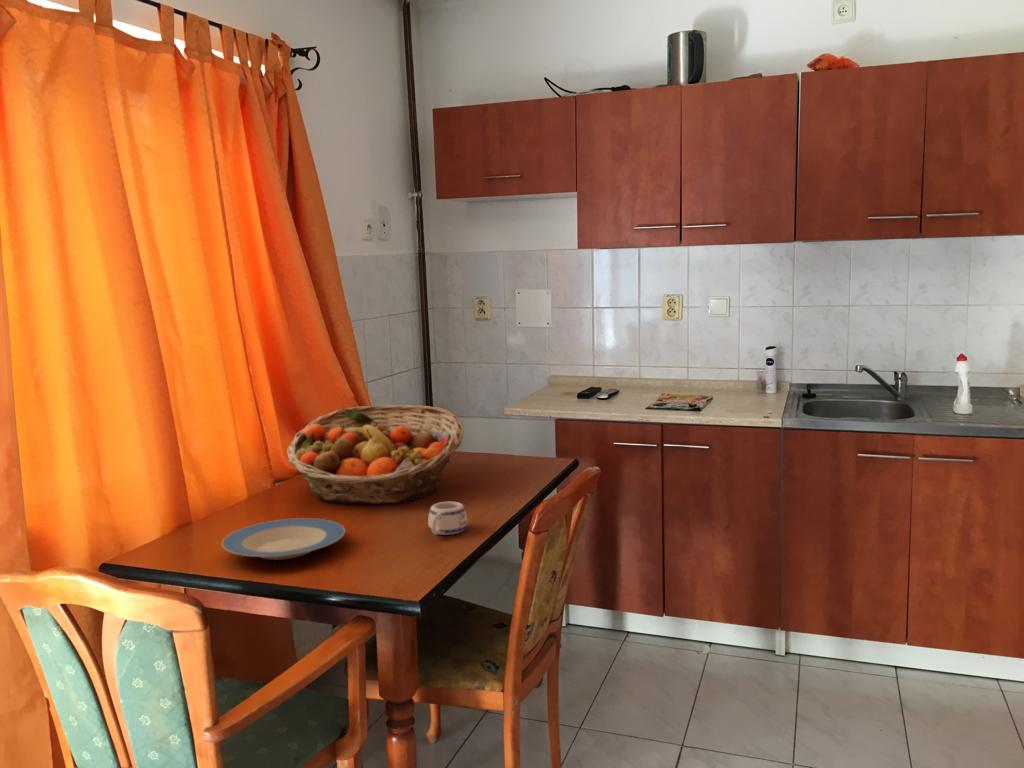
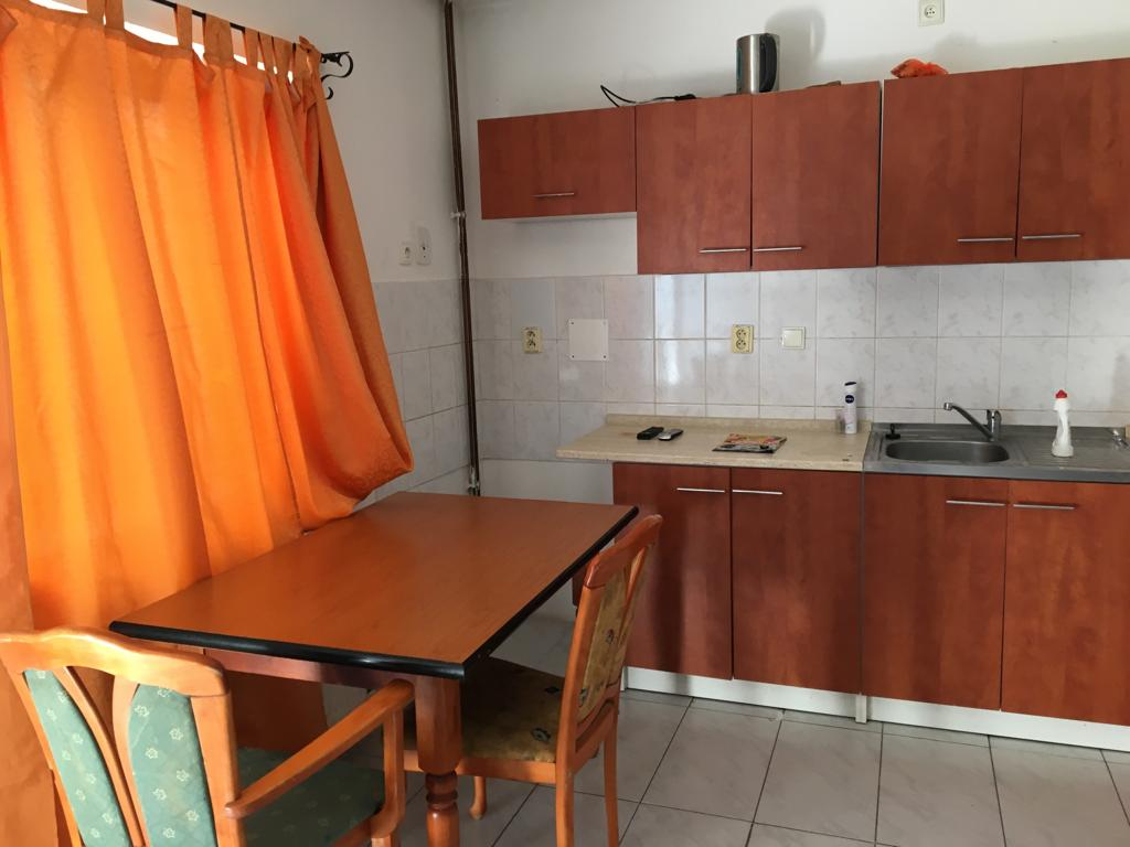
- plate [221,517,346,561]
- fruit basket [286,404,464,505]
- mug [427,501,469,536]
